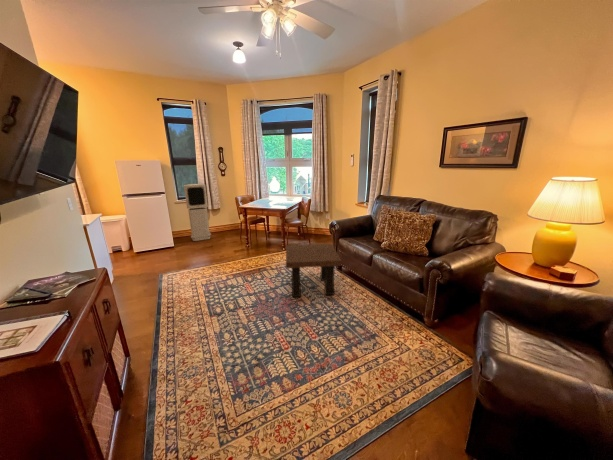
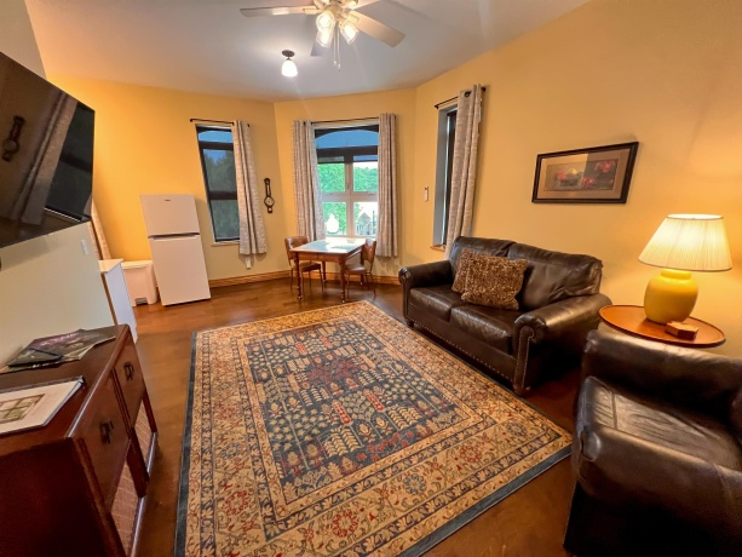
- side table [285,243,342,298]
- air purifier [183,183,212,242]
